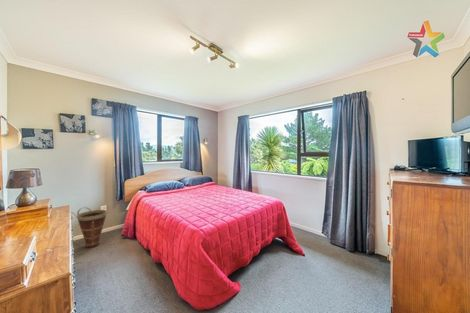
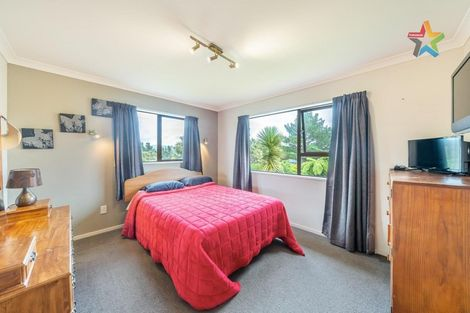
- basket [70,206,108,249]
